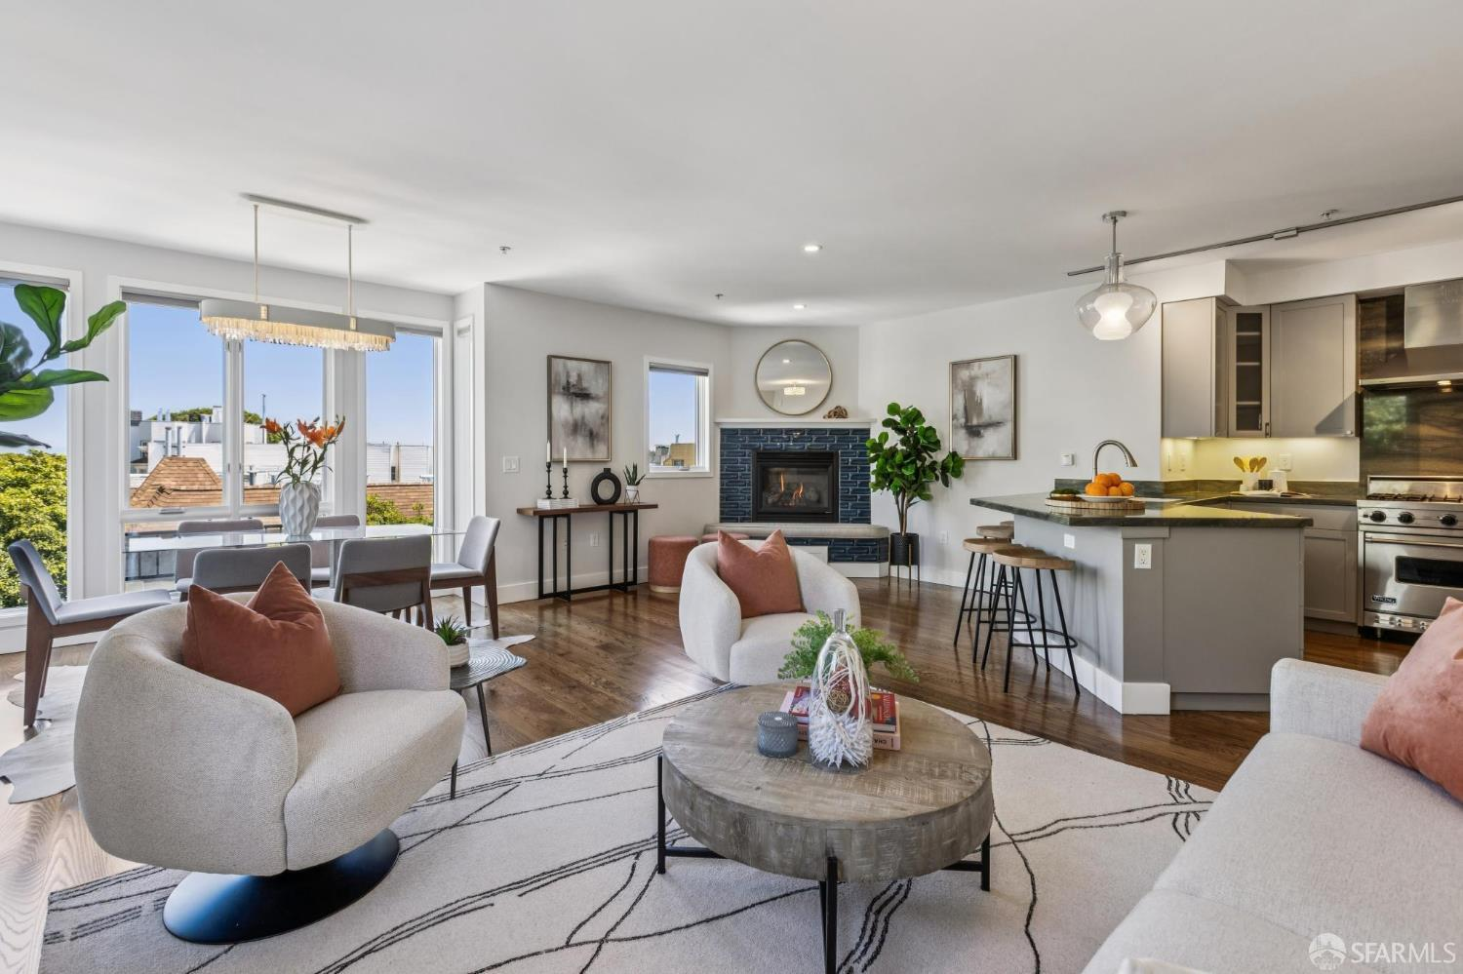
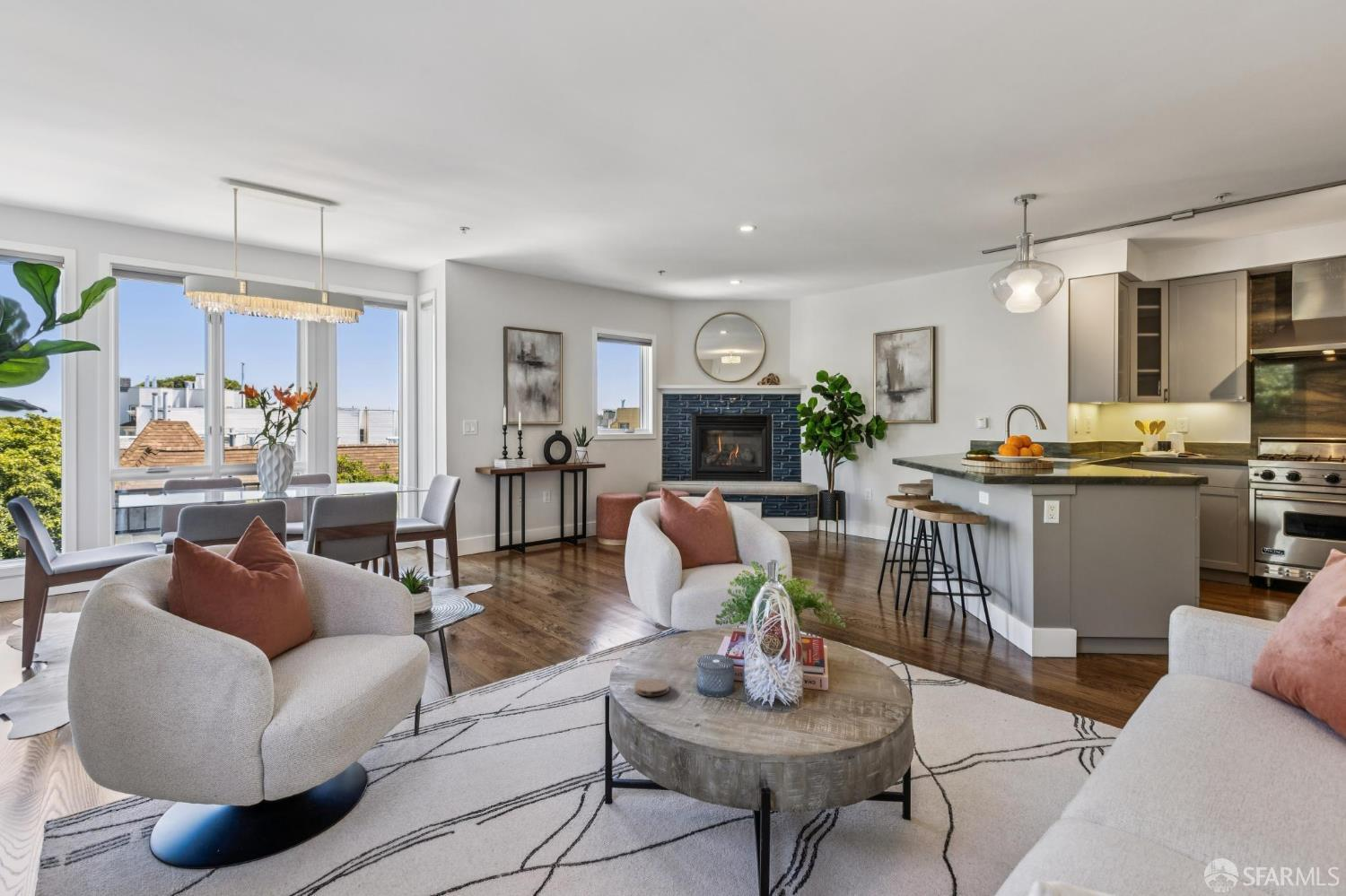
+ coaster [634,677,670,697]
